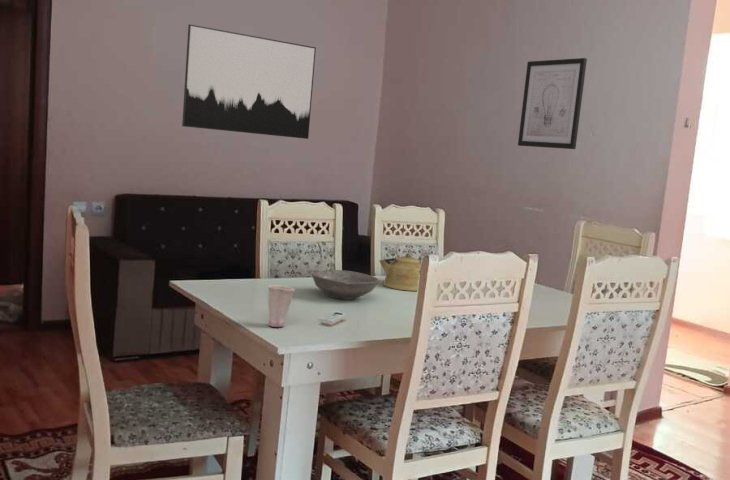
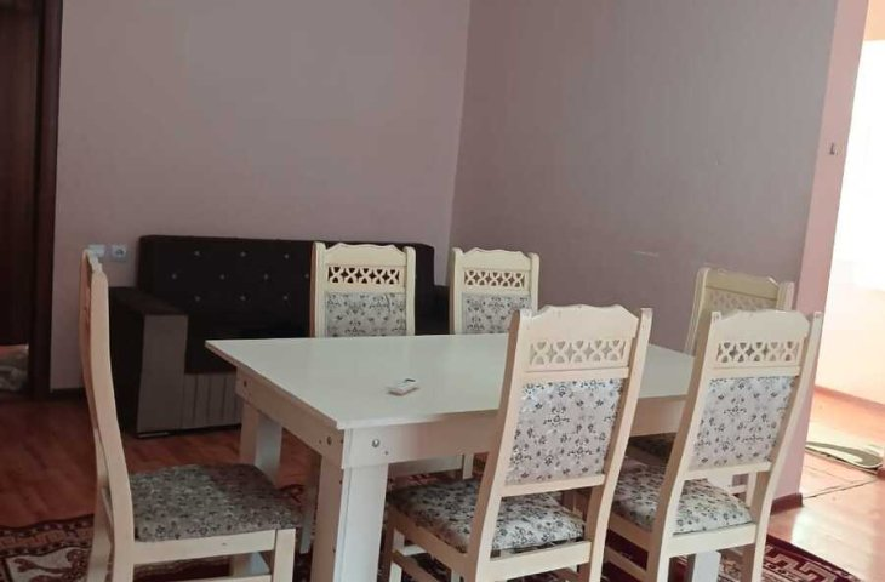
- cup [267,284,296,328]
- kettle [378,252,422,292]
- wall art [181,23,317,140]
- bowl [310,269,380,301]
- wall art [517,57,588,150]
